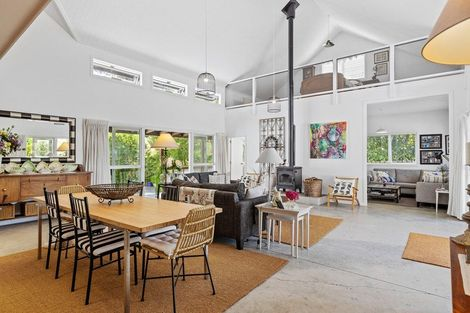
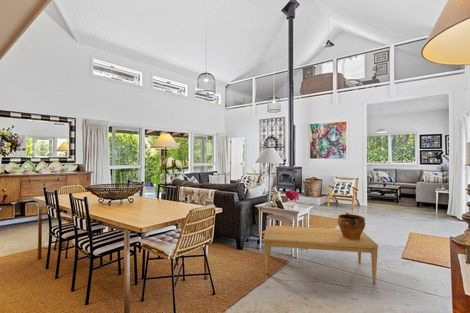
+ coffee table [263,225,379,284]
+ ceramic pot [337,212,366,240]
